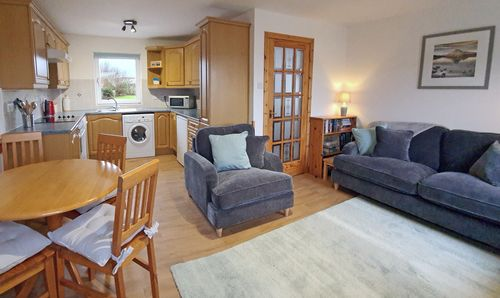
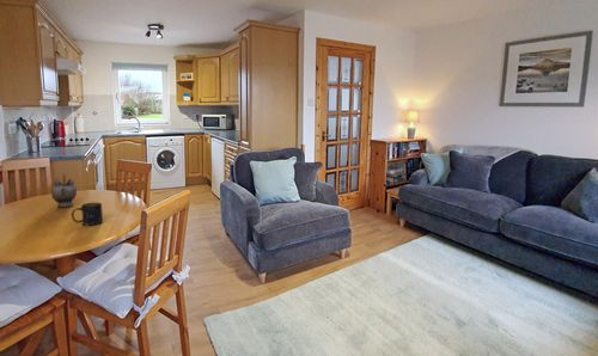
+ teapot [50,168,78,208]
+ mug [71,202,104,227]
